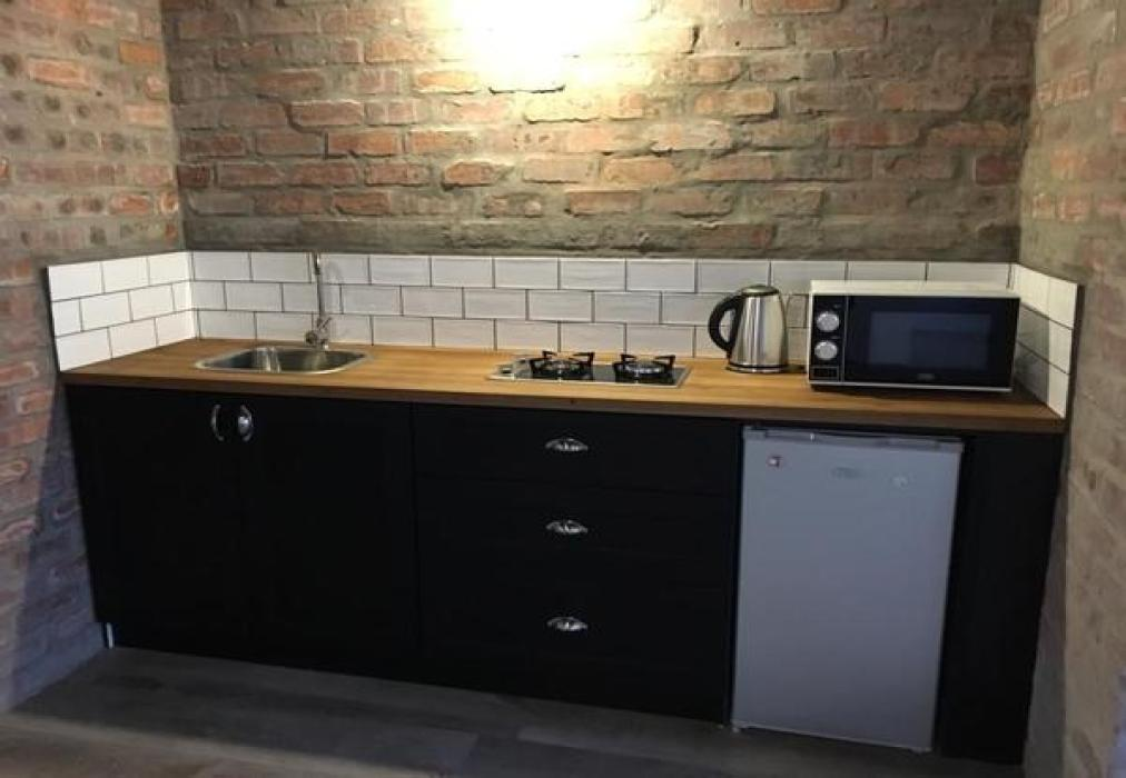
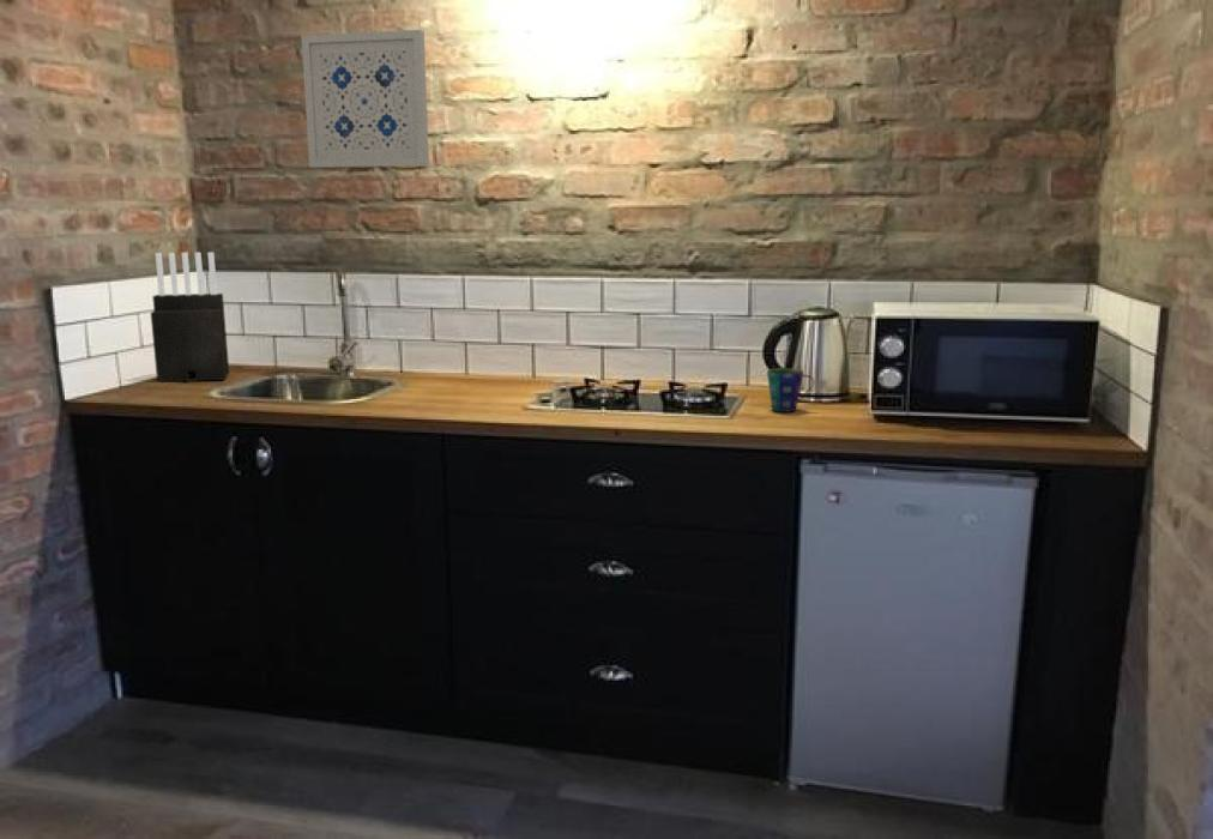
+ cup [766,367,815,414]
+ wall art [300,29,430,169]
+ knife block [150,252,230,384]
